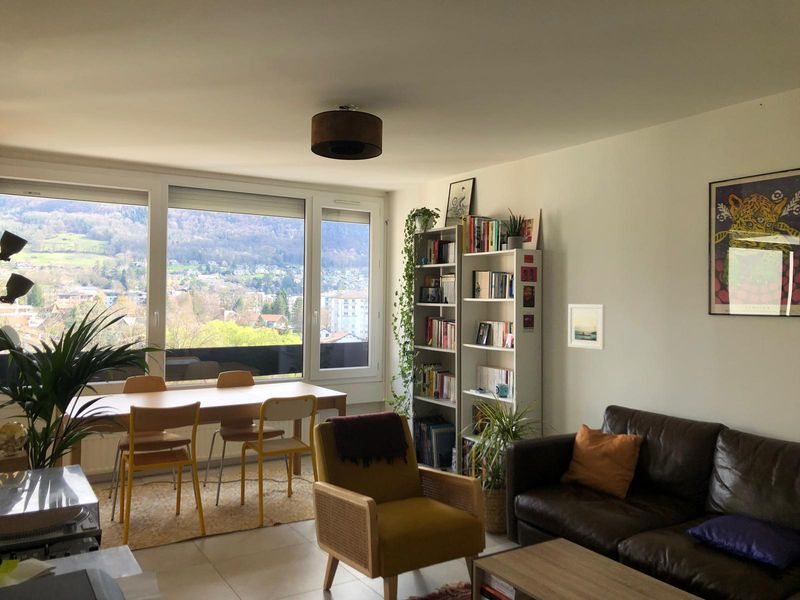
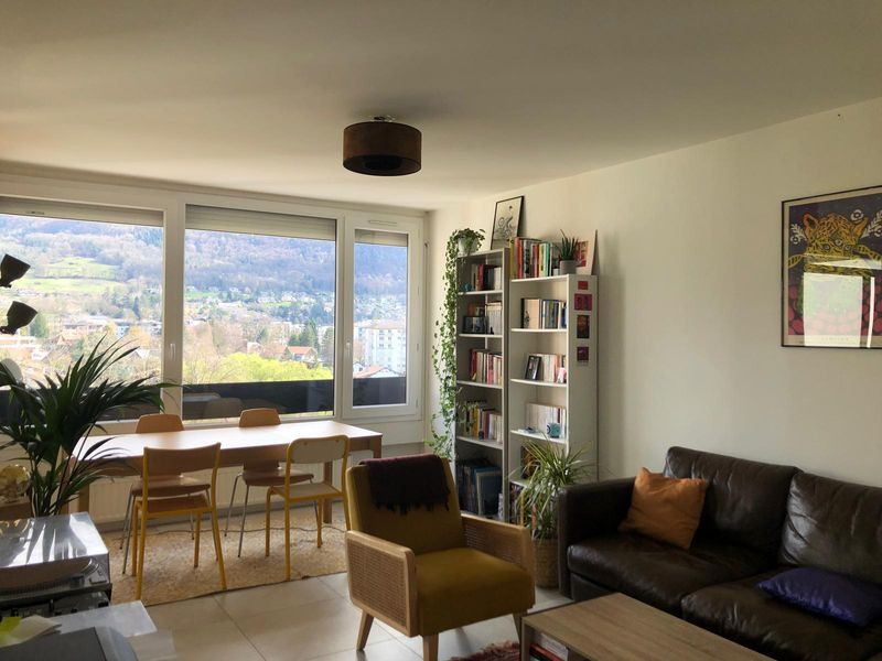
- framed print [567,303,606,351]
